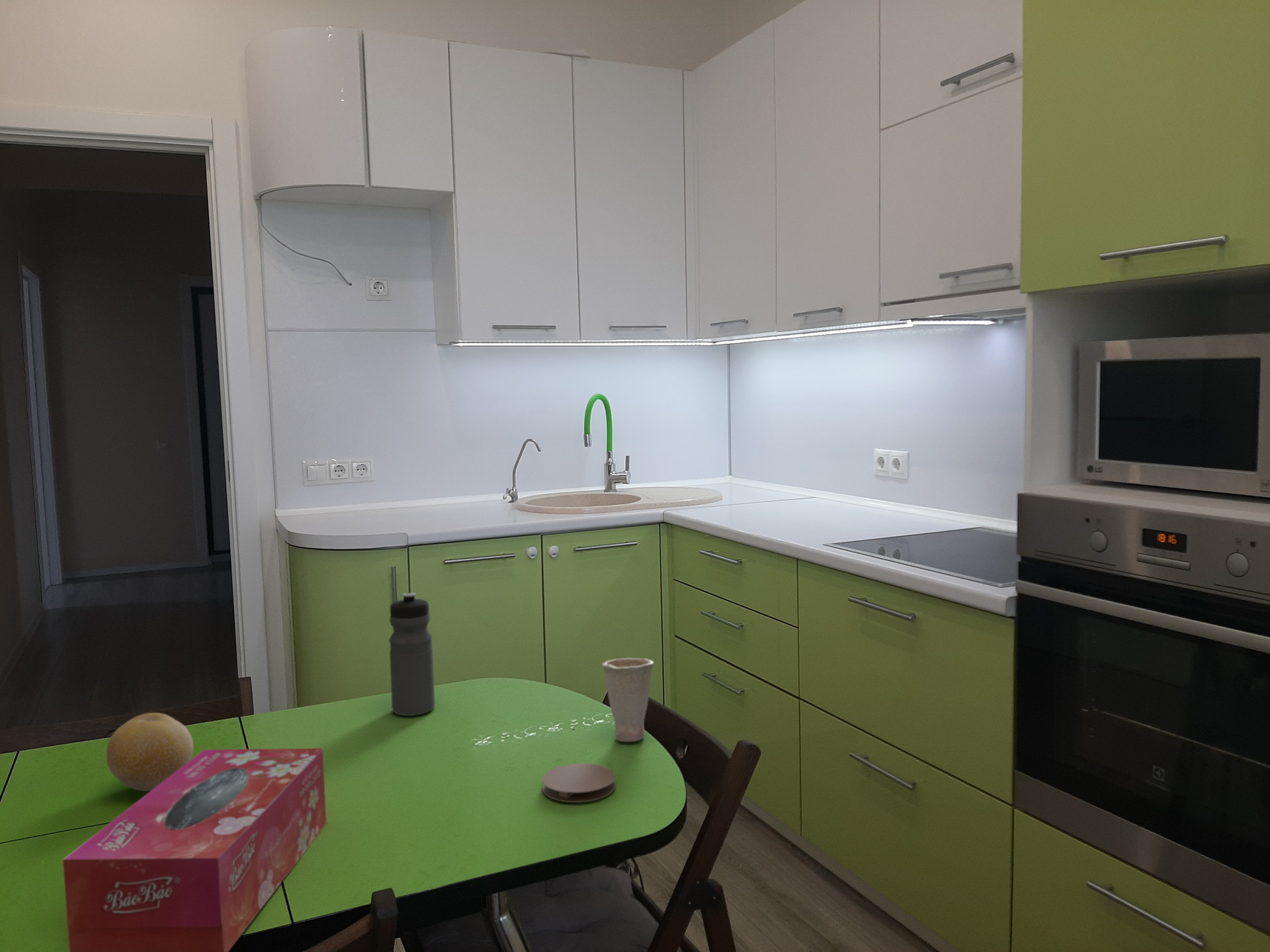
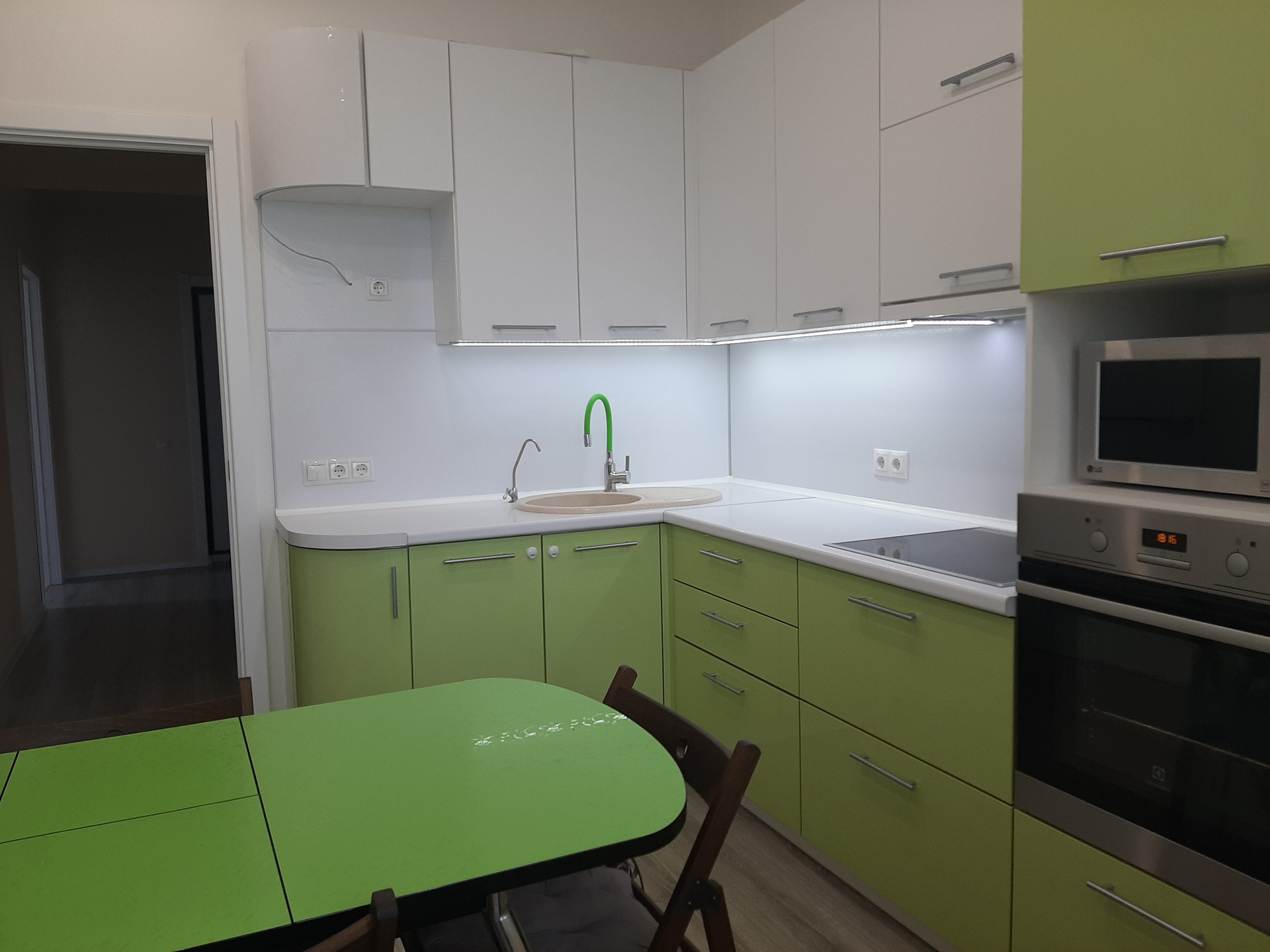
- cup [601,657,654,742]
- water bottle [388,592,435,717]
- fruit [106,712,194,792]
- tissue box [62,748,327,952]
- coaster [542,763,616,803]
